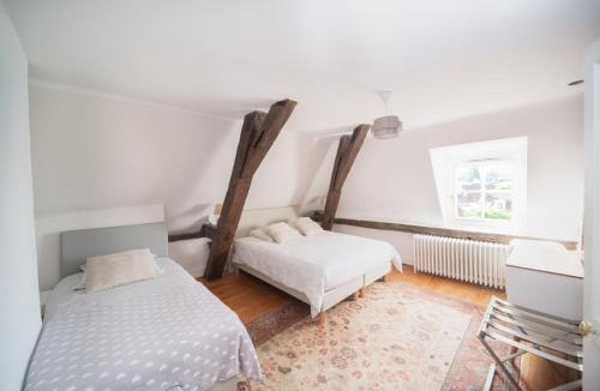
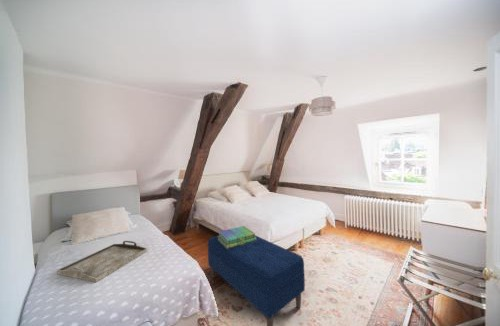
+ serving tray [56,240,148,283]
+ bench [207,234,306,326]
+ stack of books [217,225,256,249]
